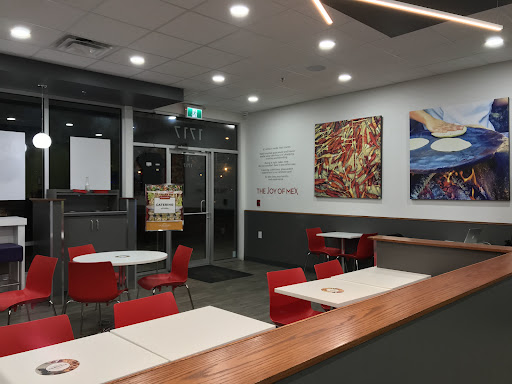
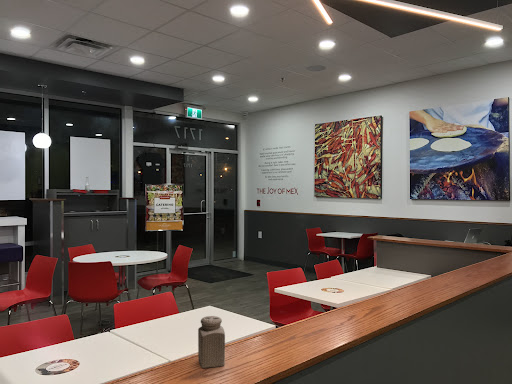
+ salt shaker [197,315,226,369]
